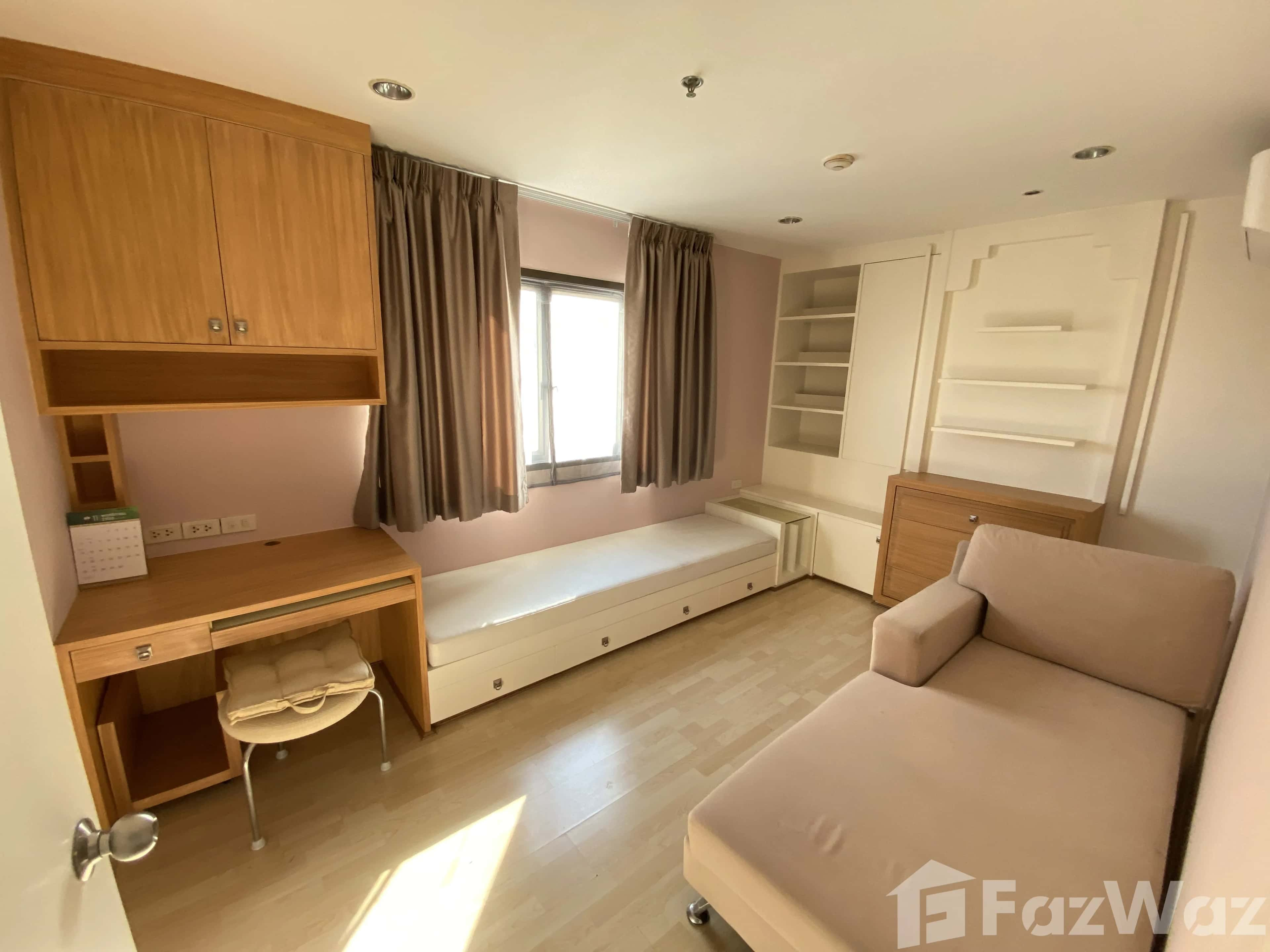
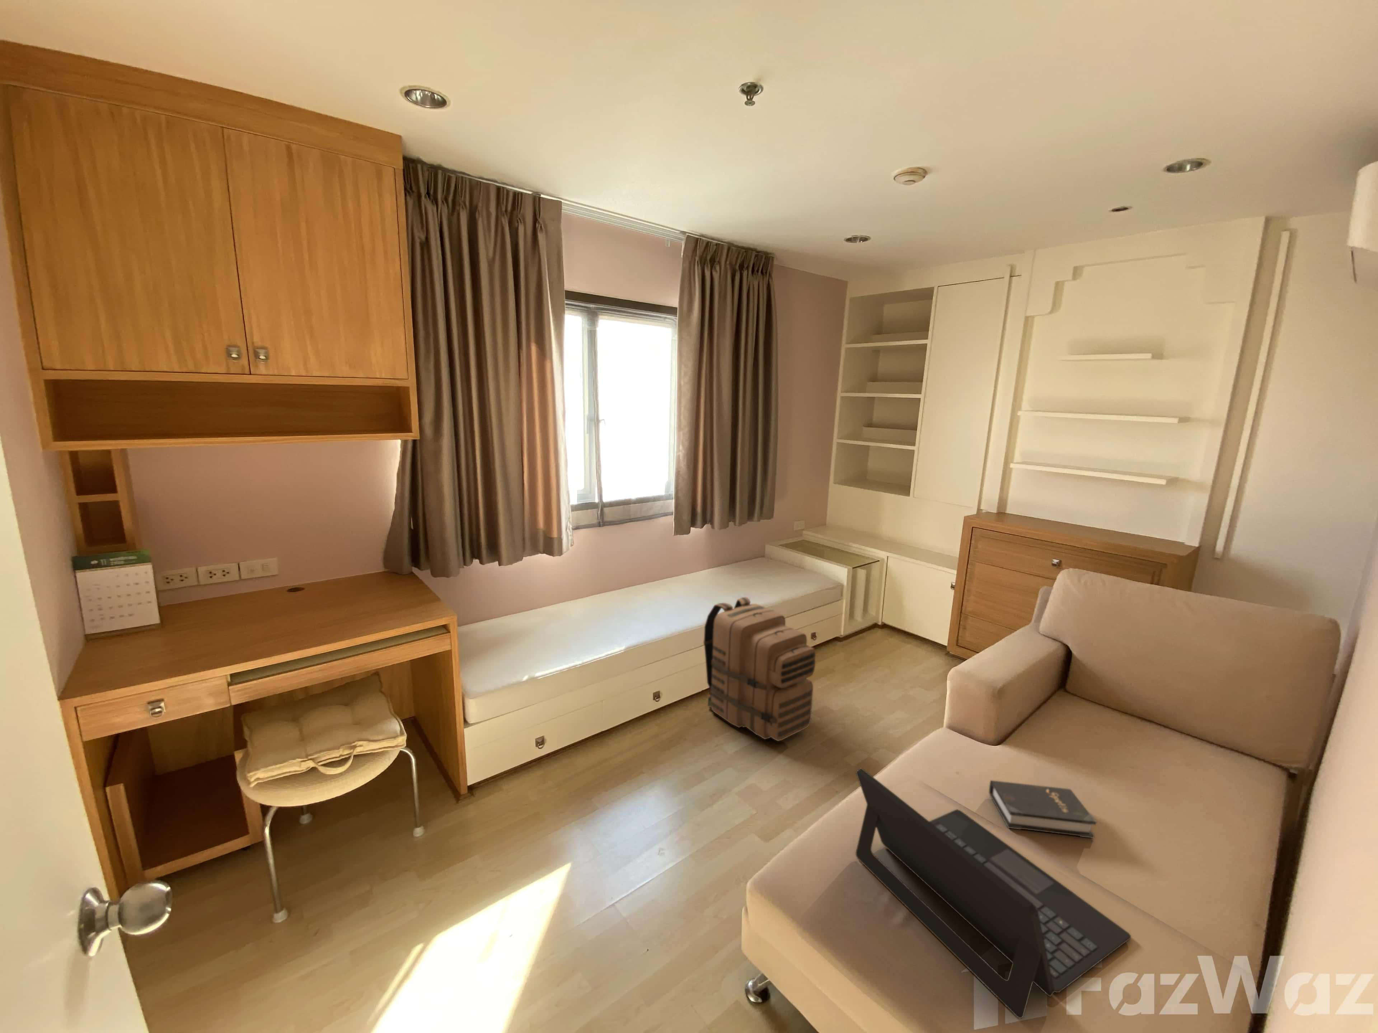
+ laptop [855,767,1132,1019]
+ backpack [703,597,816,741]
+ hardback book [988,780,1097,839]
